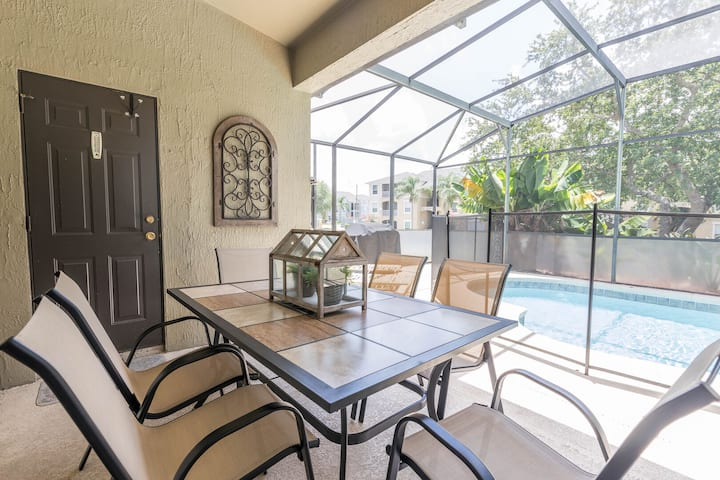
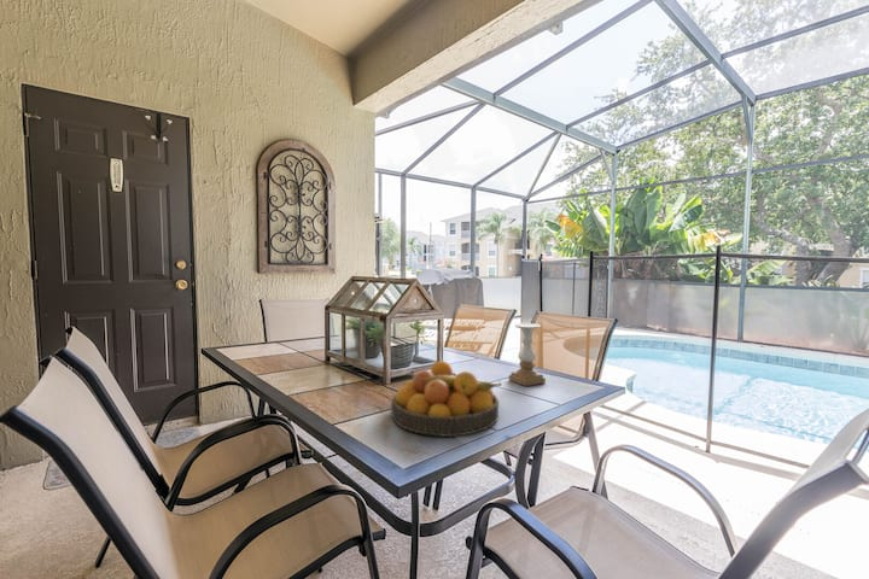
+ fruit bowl [390,359,503,438]
+ candle holder [508,322,547,387]
